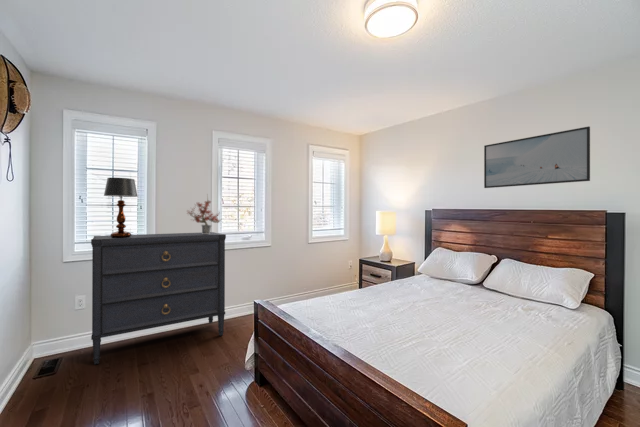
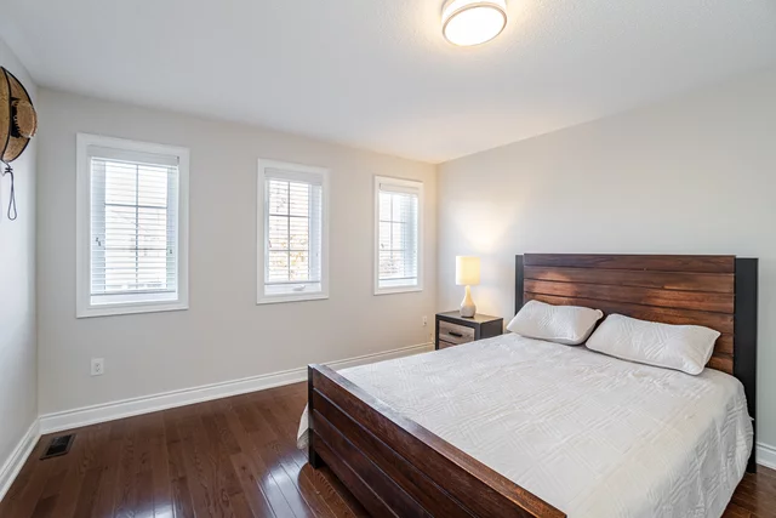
- dresser [90,231,227,365]
- table lamp [103,177,139,238]
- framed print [483,125,591,189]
- potted plant [186,194,224,234]
